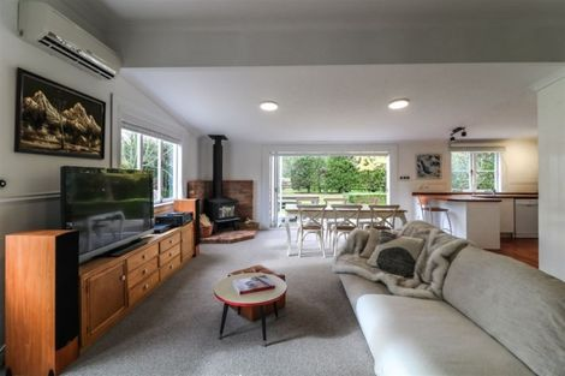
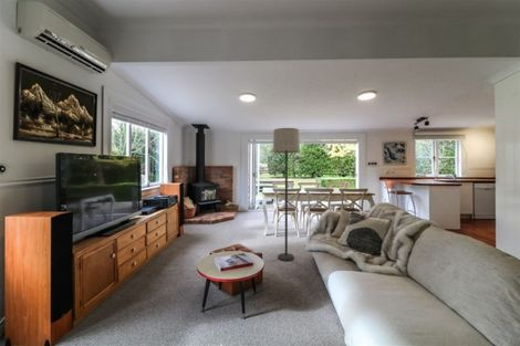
+ lamp [272,127,301,262]
